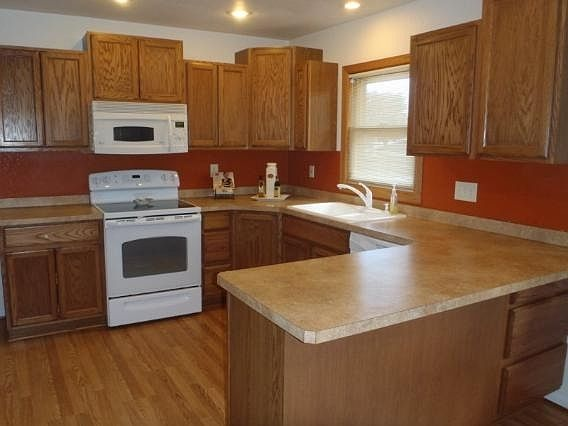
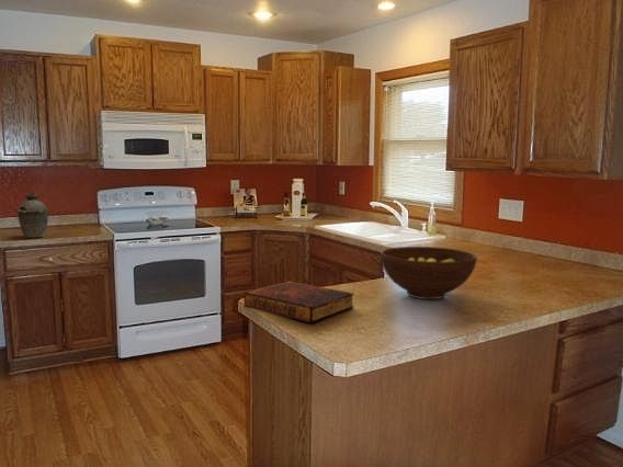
+ book [243,281,355,323]
+ kettle [16,192,49,239]
+ fruit bowl [380,246,478,300]
